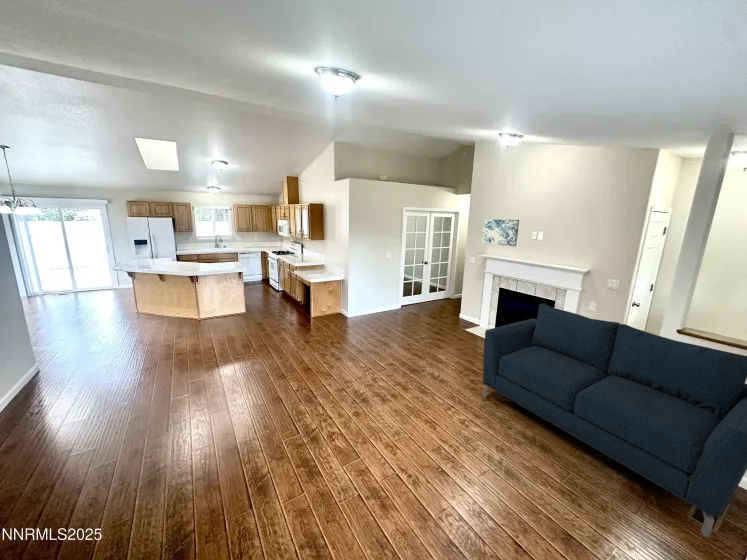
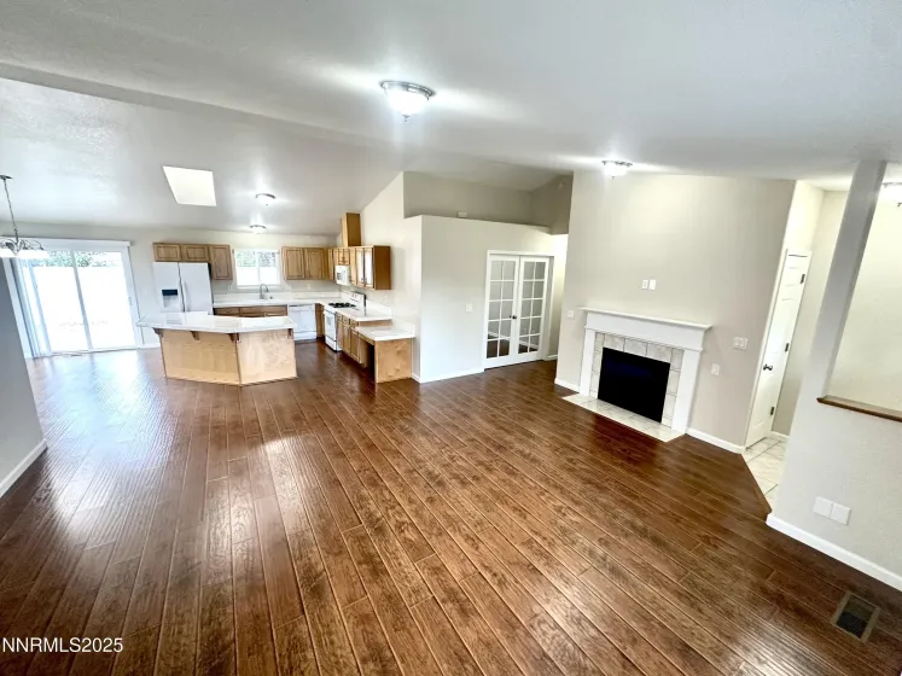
- sofa [482,303,747,538]
- wall art [481,218,520,248]
